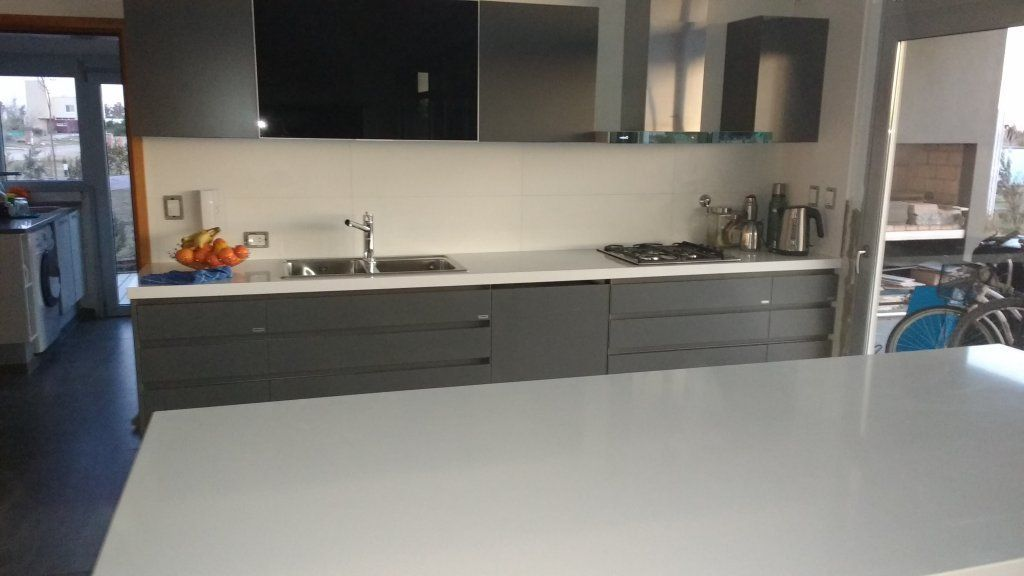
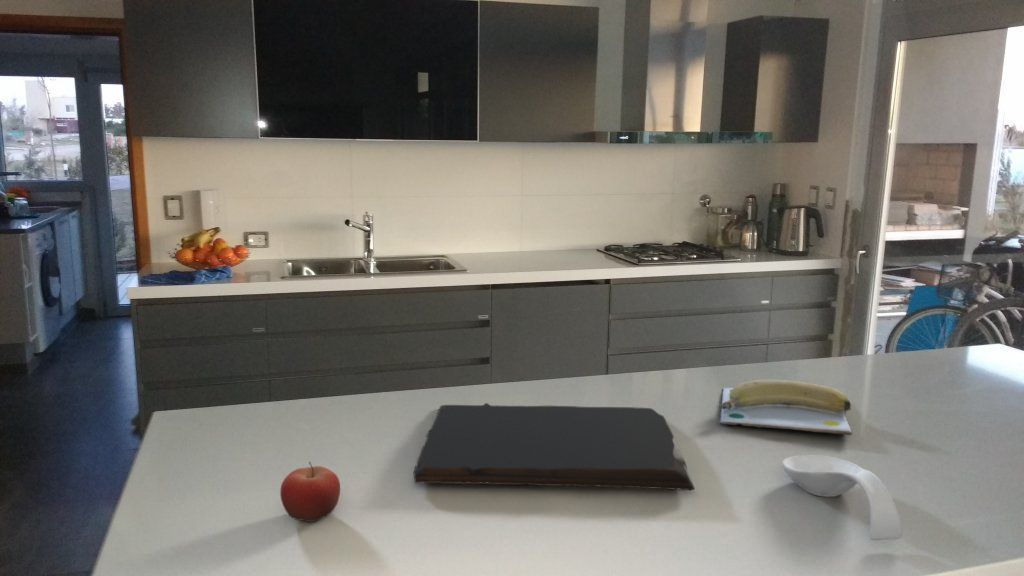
+ cutting board [413,402,695,491]
+ fruit [279,461,341,523]
+ banana [718,379,853,436]
+ spoon rest [781,454,903,541]
